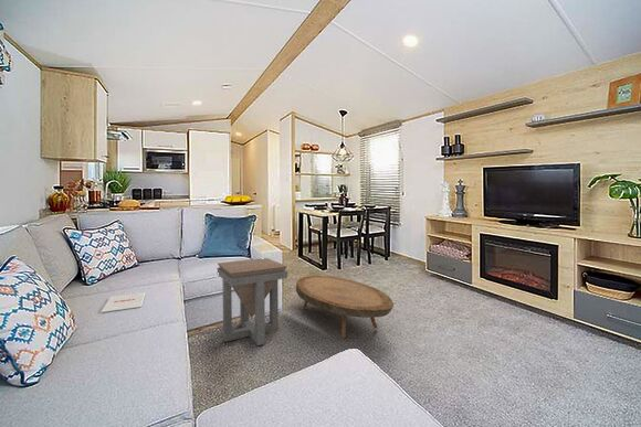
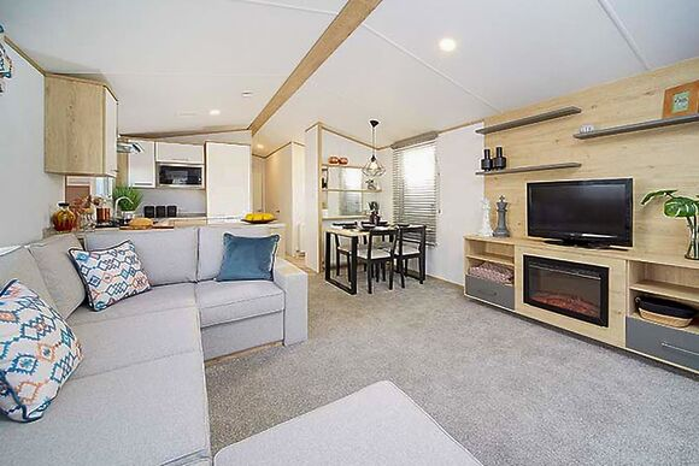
- magazine [101,291,146,313]
- side table [216,257,288,346]
- coffee table [295,275,395,339]
